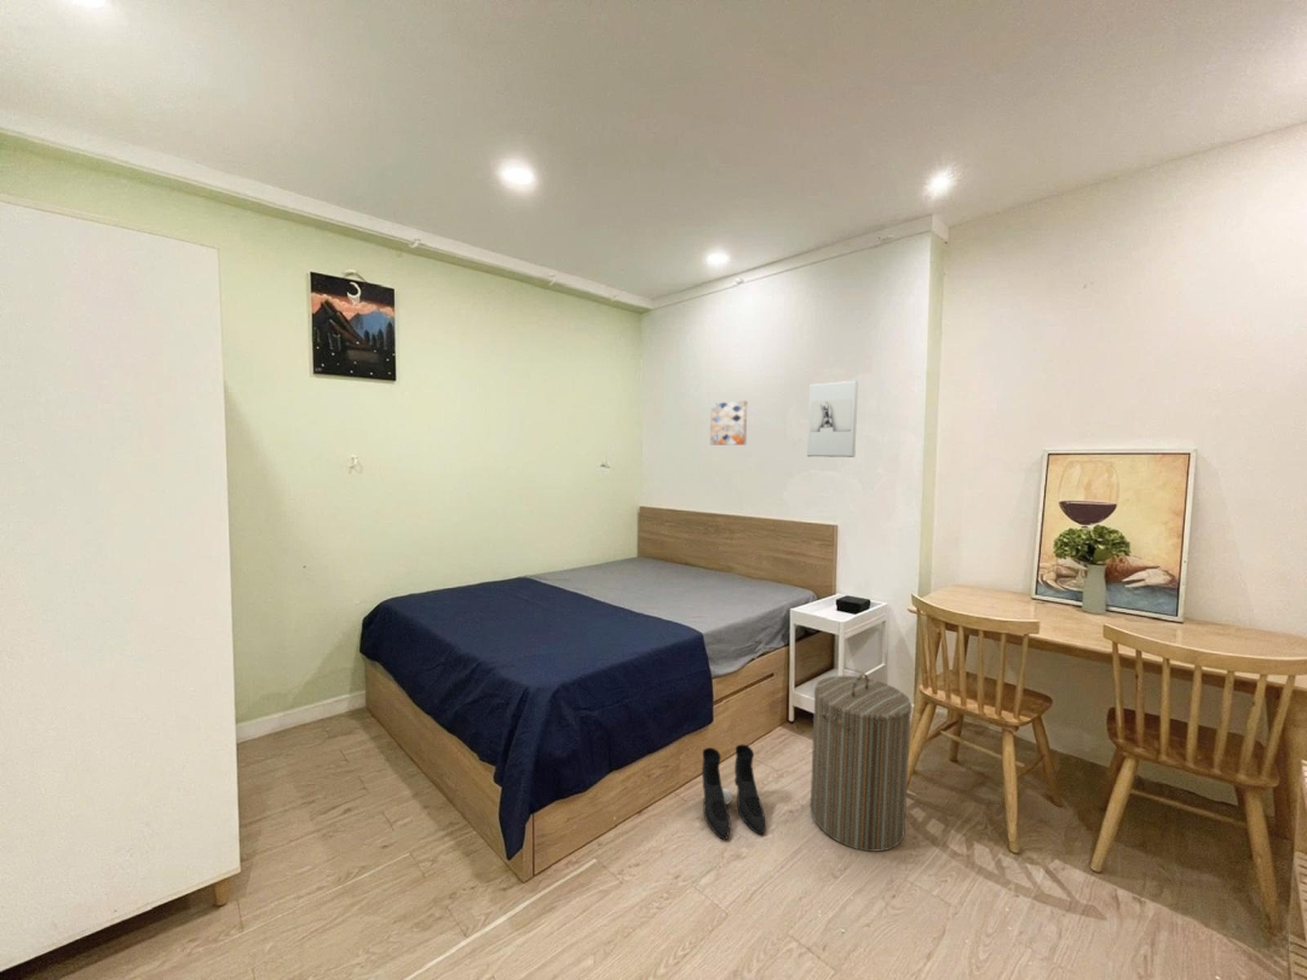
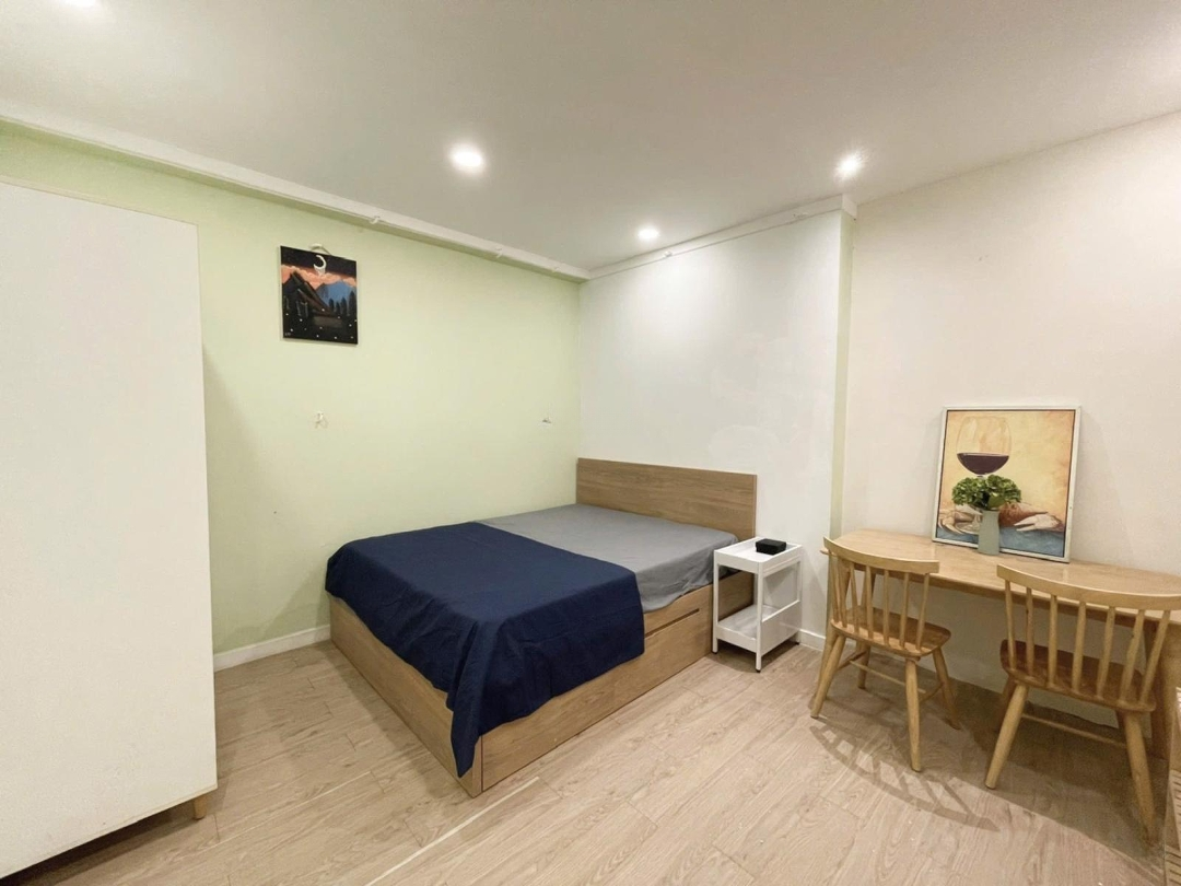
- laundry hamper [810,673,914,853]
- wall art [709,399,748,446]
- boots [701,743,766,841]
- wall sculpture [806,380,859,459]
